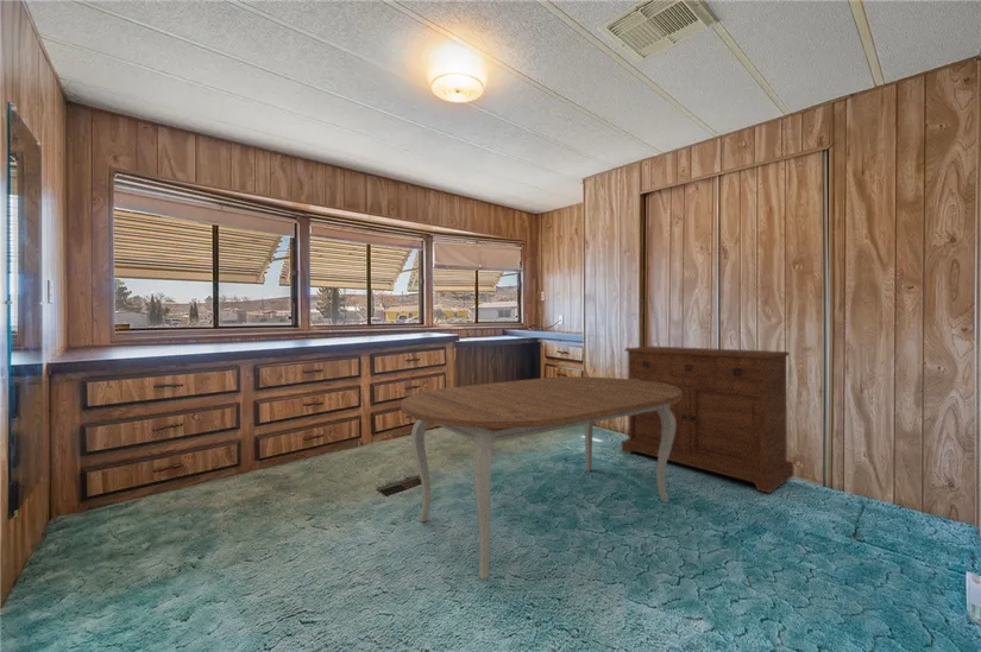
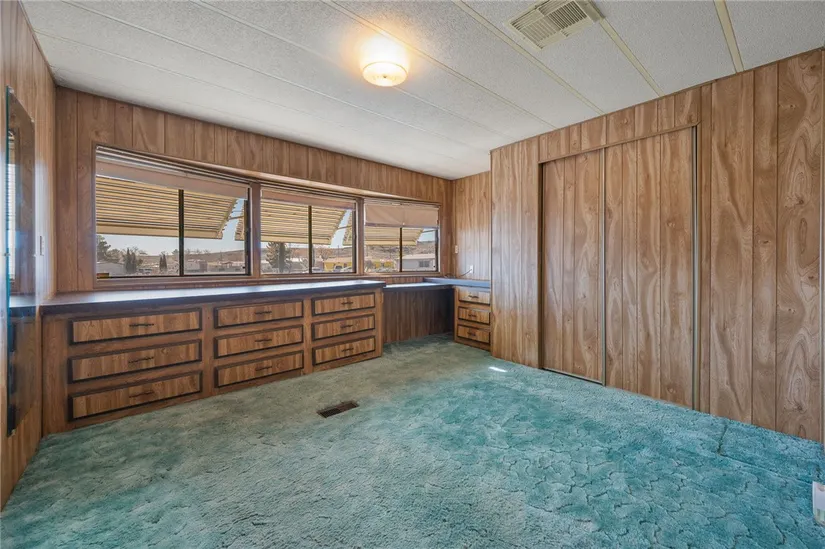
- dining table [400,375,681,581]
- sideboard [621,346,794,494]
